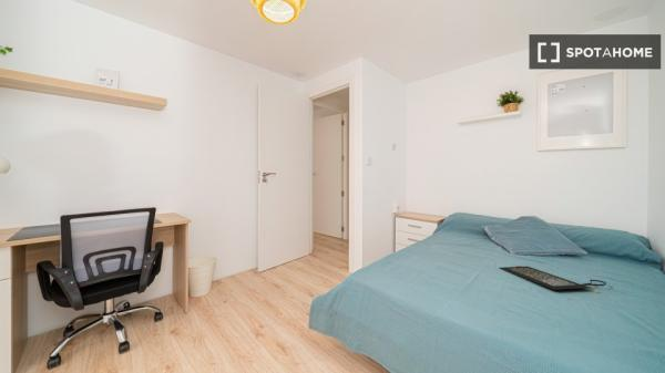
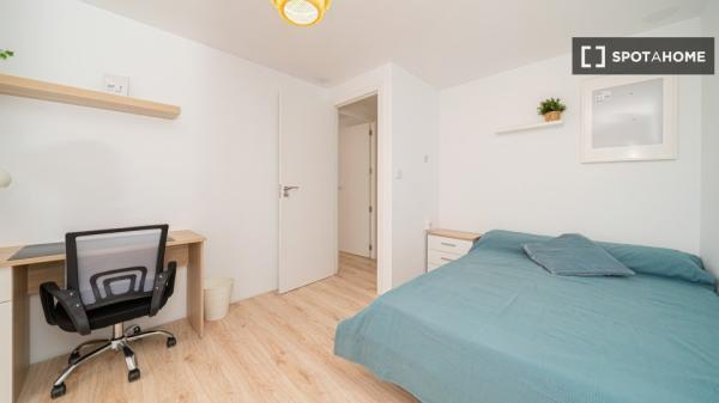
- clutch bag [499,265,607,293]
